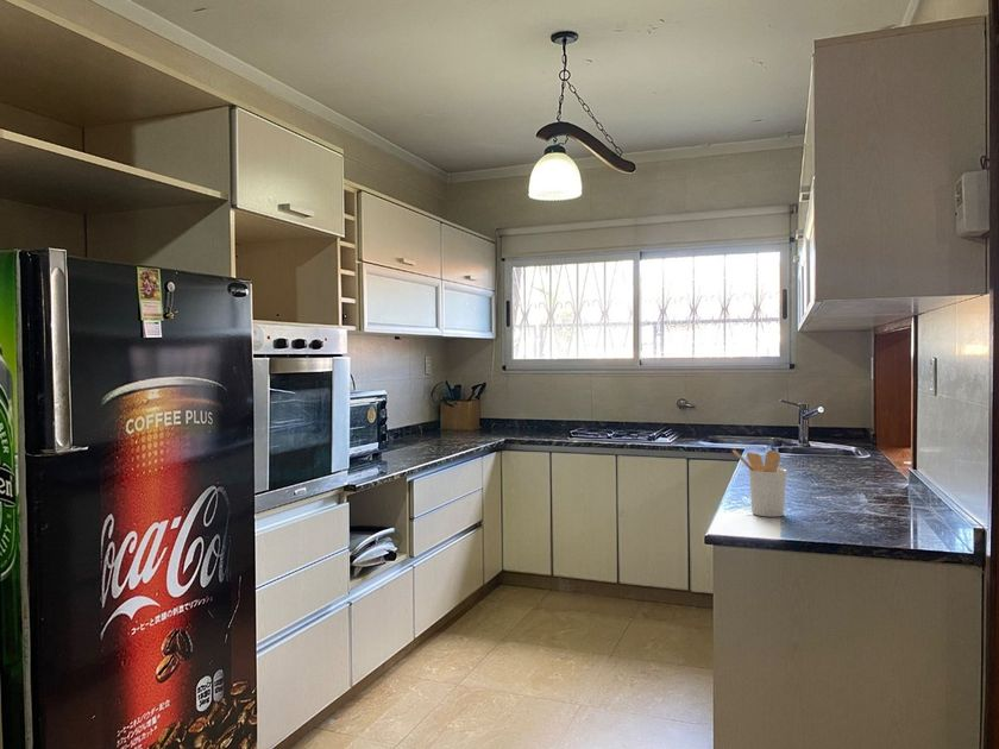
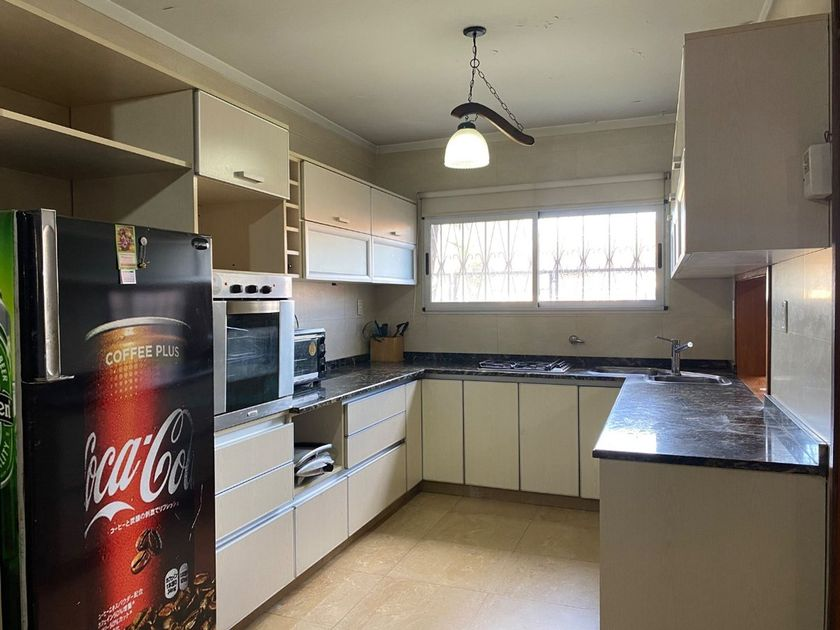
- utensil holder [731,448,787,518]
